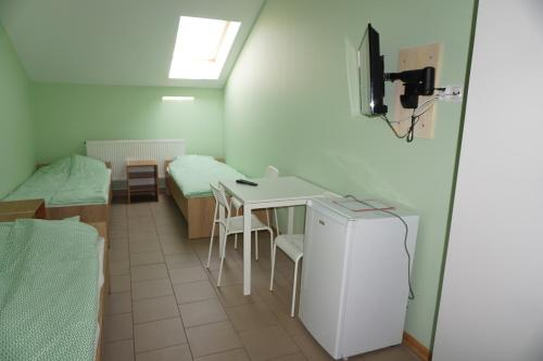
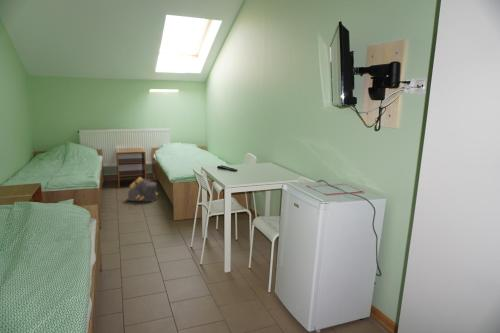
+ backpack [127,176,159,202]
